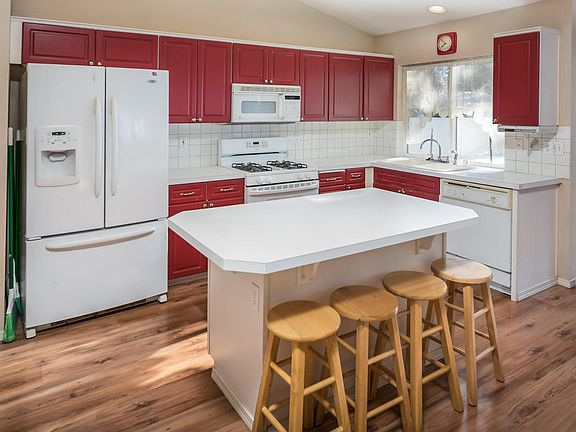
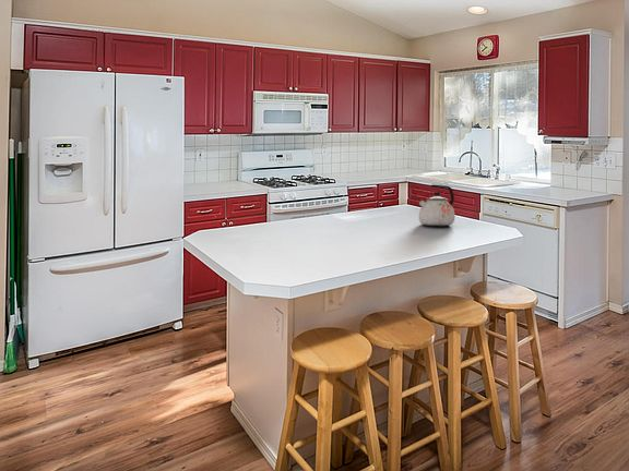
+ kettle [418,183,455,227]
